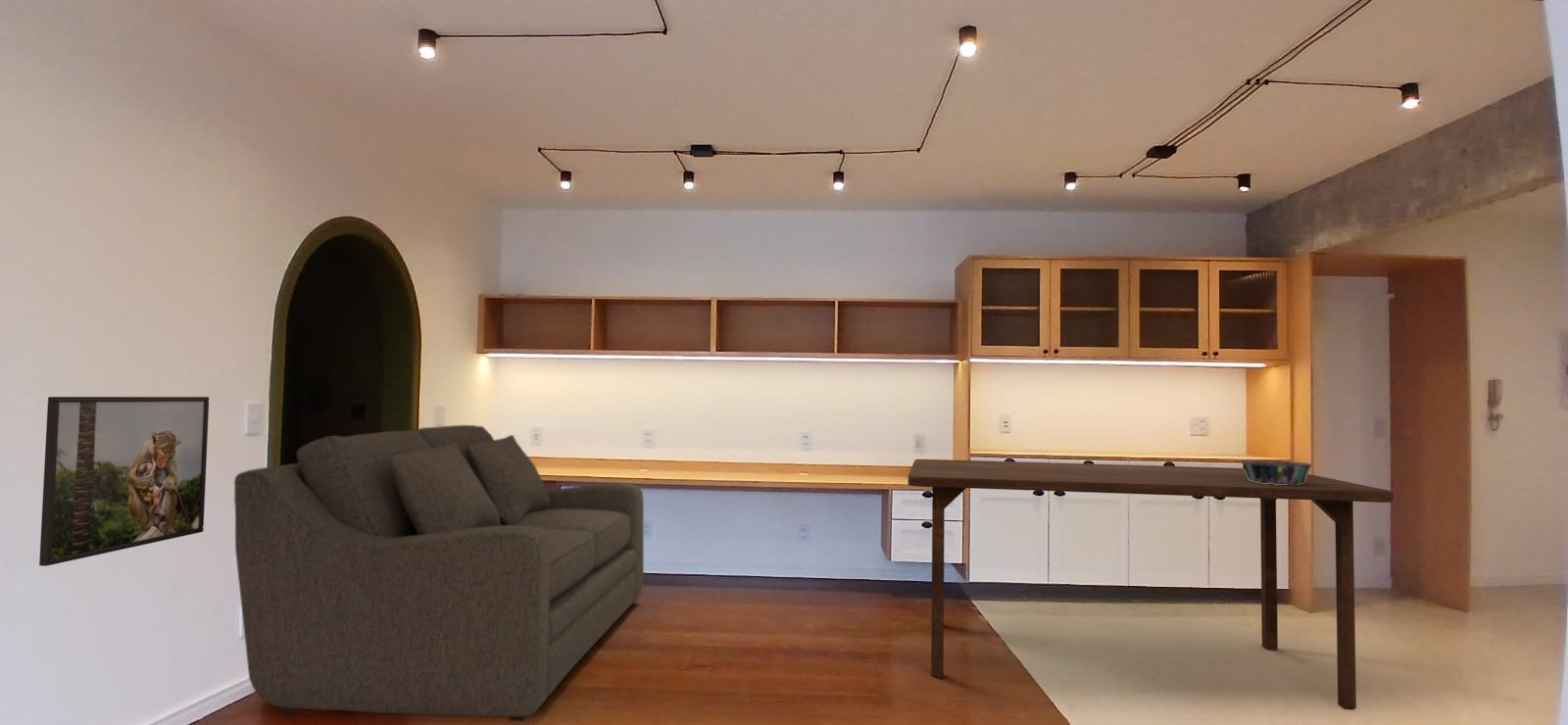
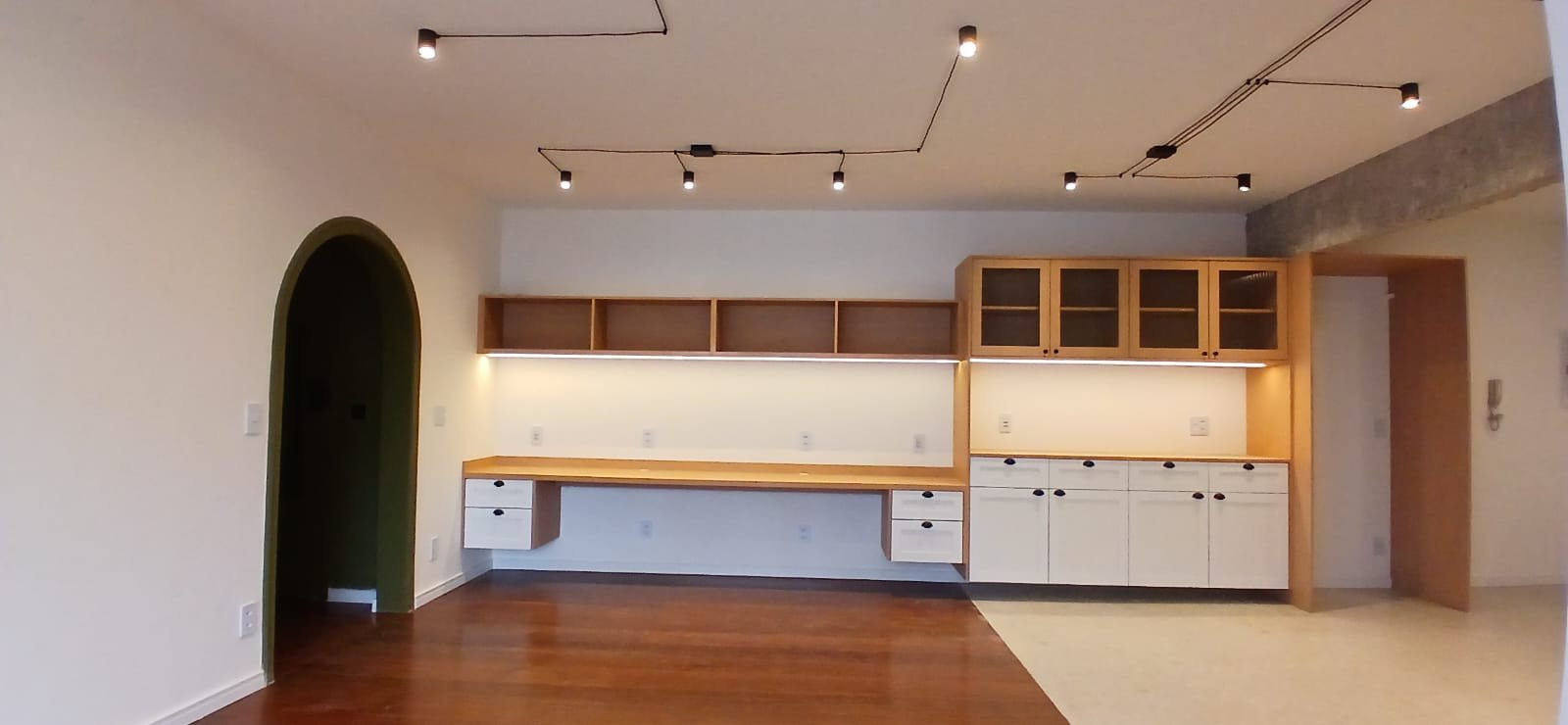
- sofa [233,424,645,722]
- decorative bowl [1240,459,1313,485]
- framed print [38,396,210,567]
- dining table [907,459,1395,711]
